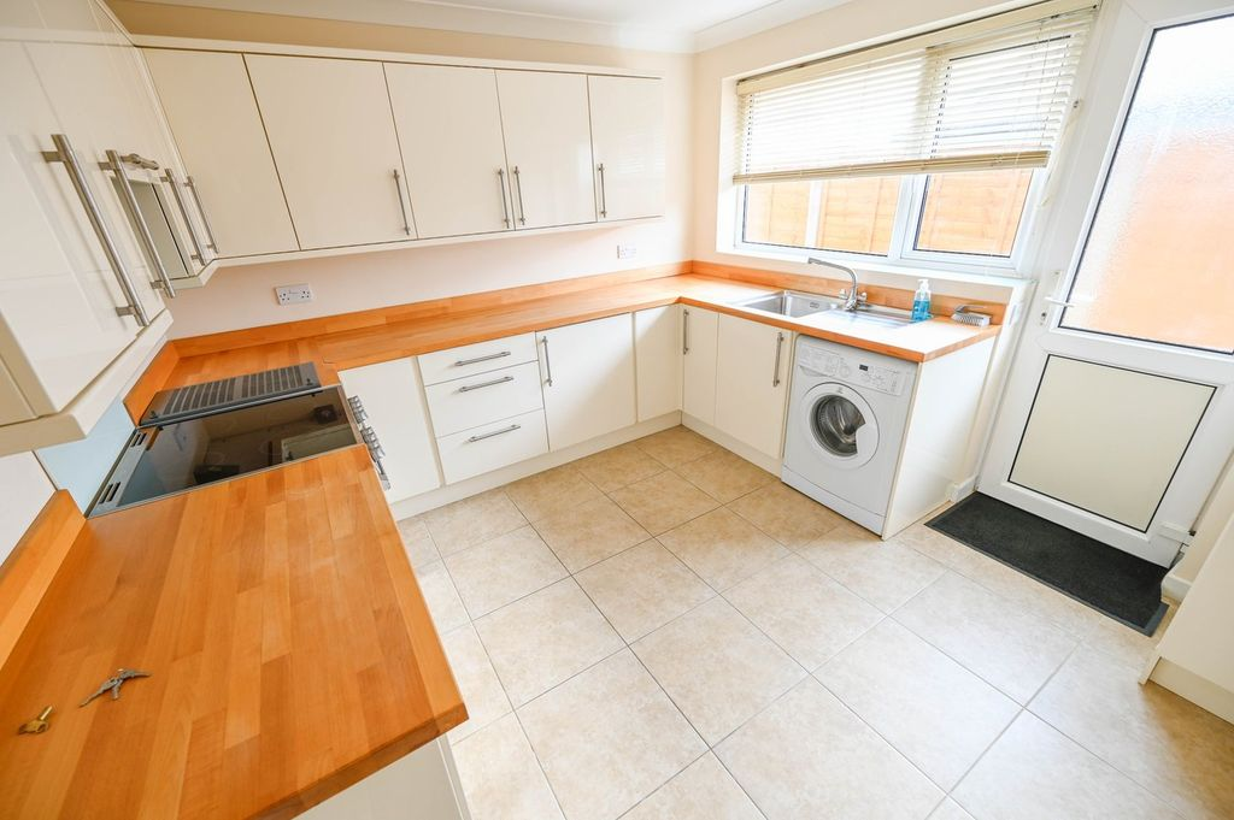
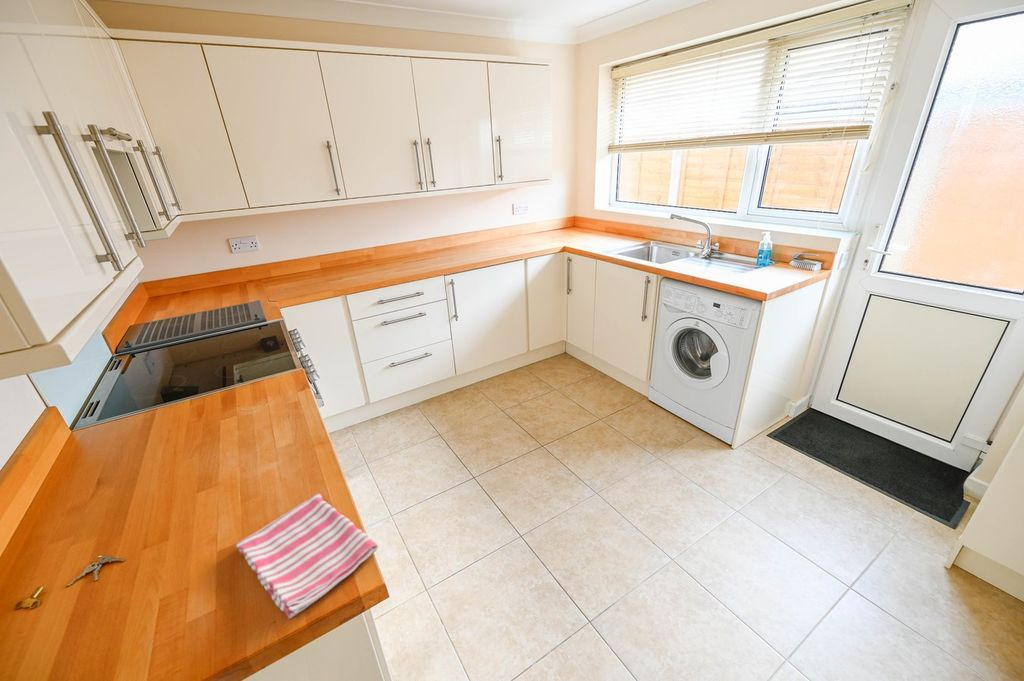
+ dish towel [234,492,379,620]
